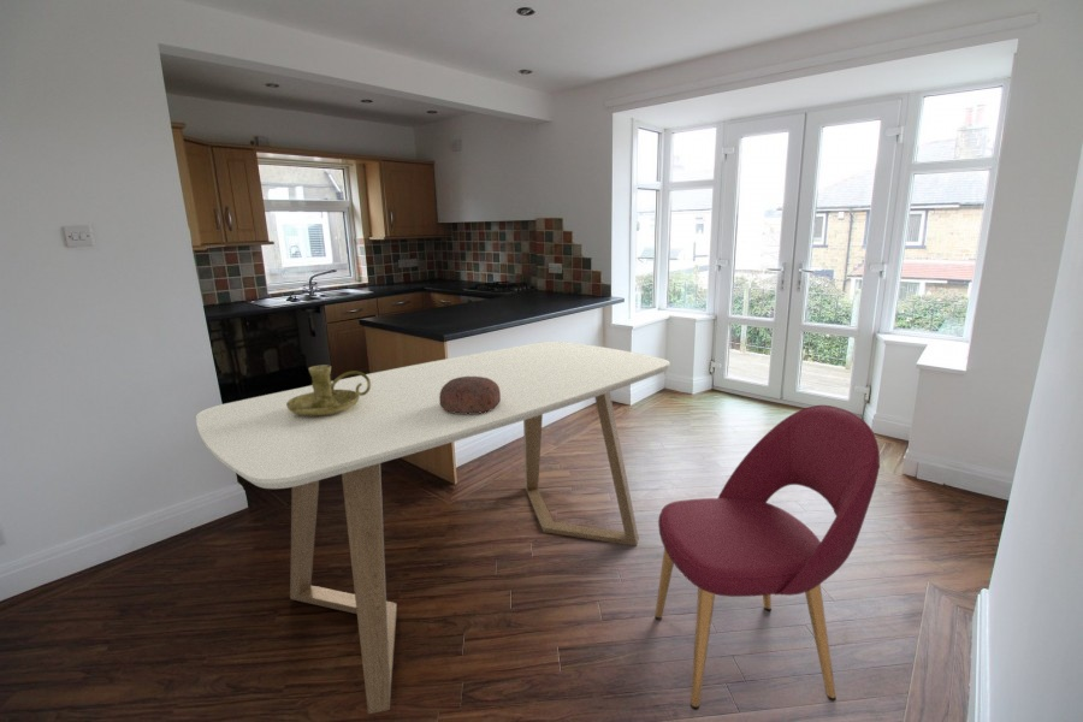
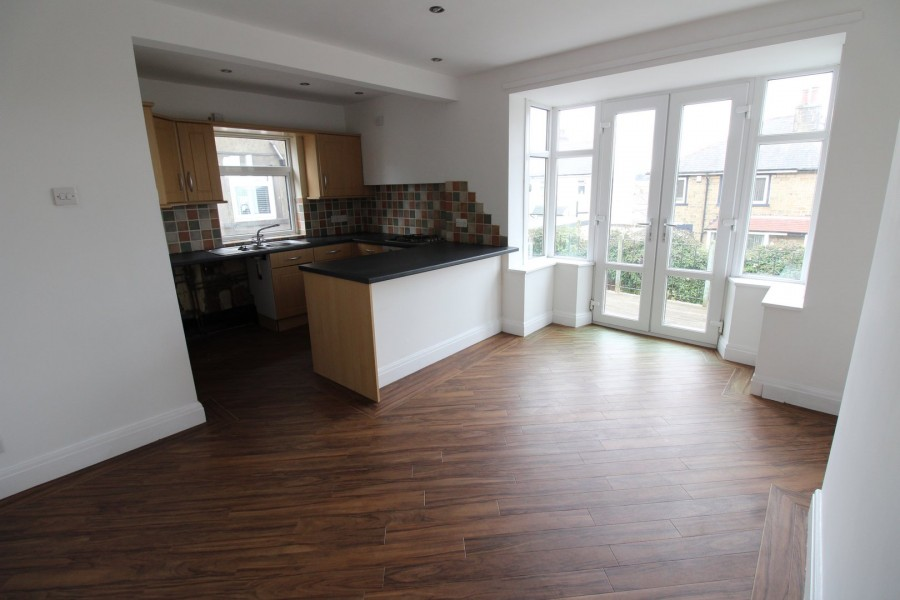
- dining chair [653,404,881,711]
- candle holder [286,363,371,415]
- decorative bowl [439,377,501,414]
- dining table [195,341,671,715]
